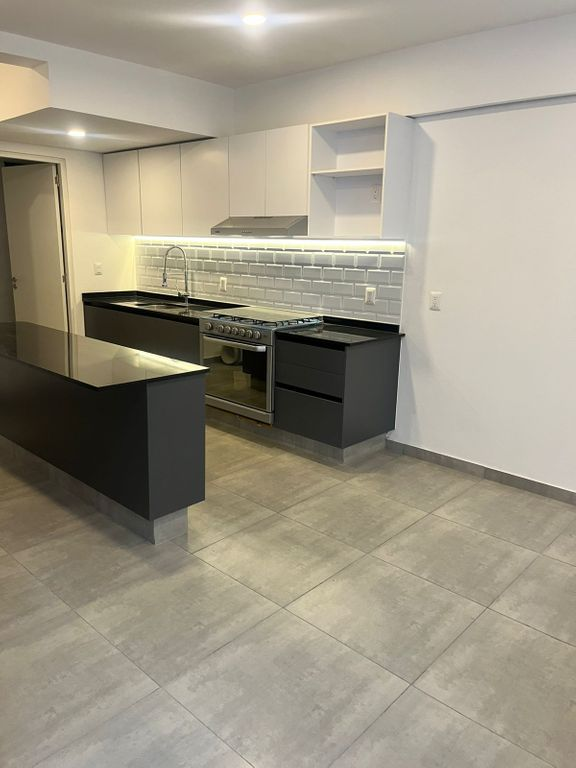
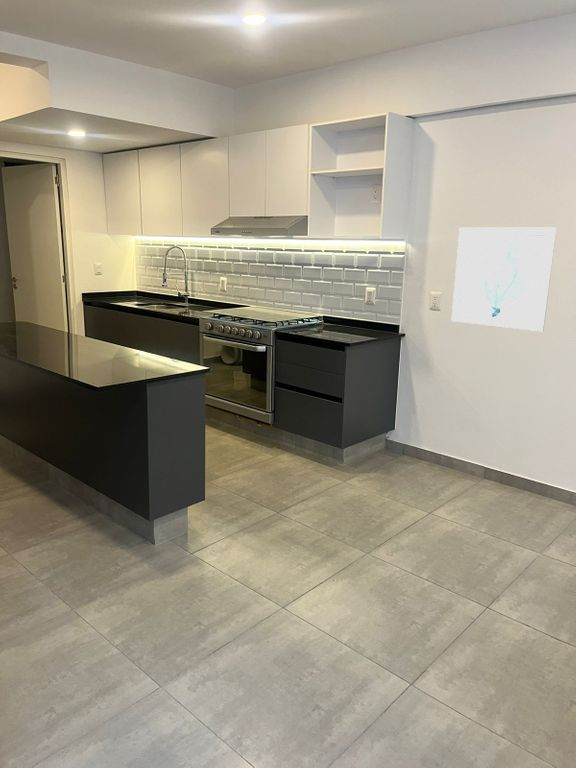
+ wall art [450,227,558,332]
